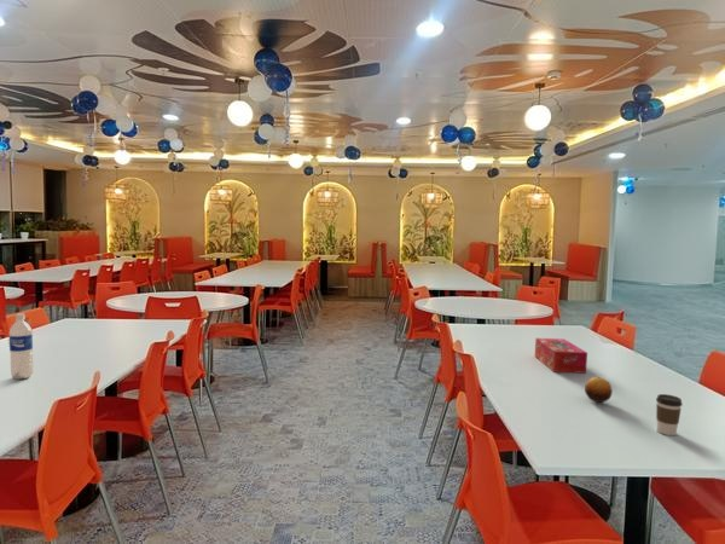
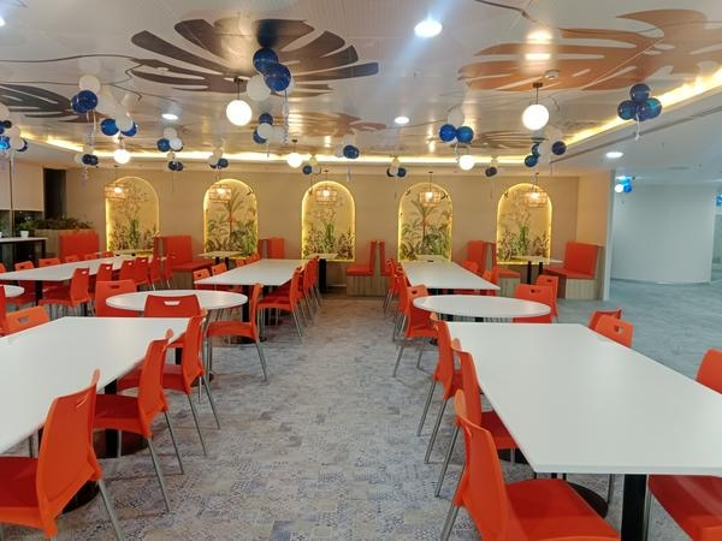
- coffee cup [655,393,684,436]
- tissue box [534,337,588,375]
- fruit [584,376,614,404]
- water bottle [8,313,34,381]
